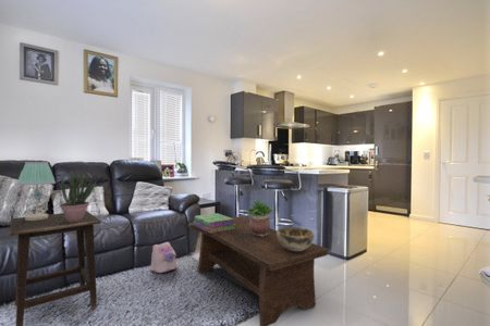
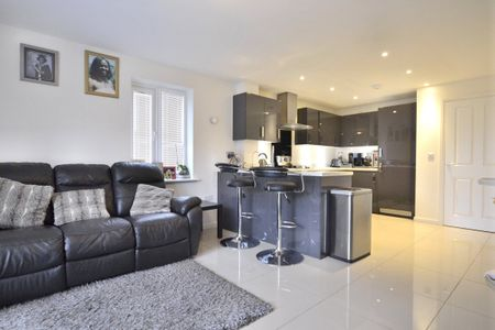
- table lamp [15,161,57,221]
- plush toy [149,241,177,274]
- potted plant [59,168,98,223]
- side table [9,210,102,326]
- stack of books [192,212,235,233]
- decorative bowl [277,226,315,251]
- coffee table [186,215,329,326]
- potted plant [245,198,275,237]
